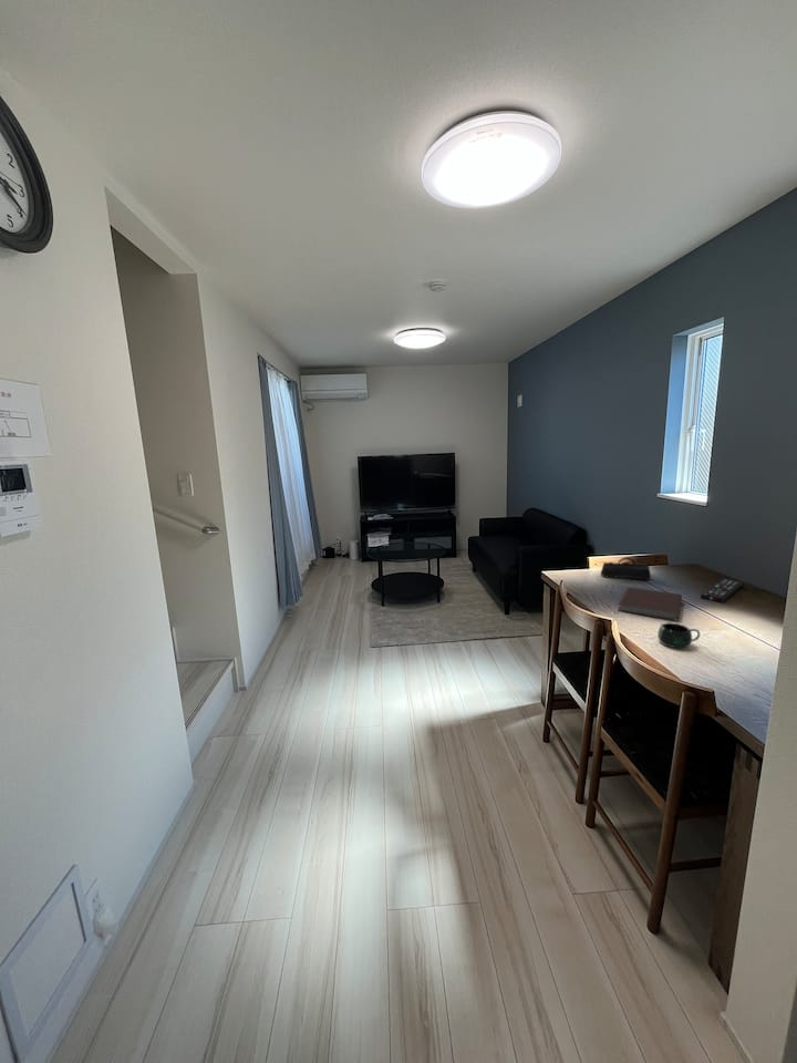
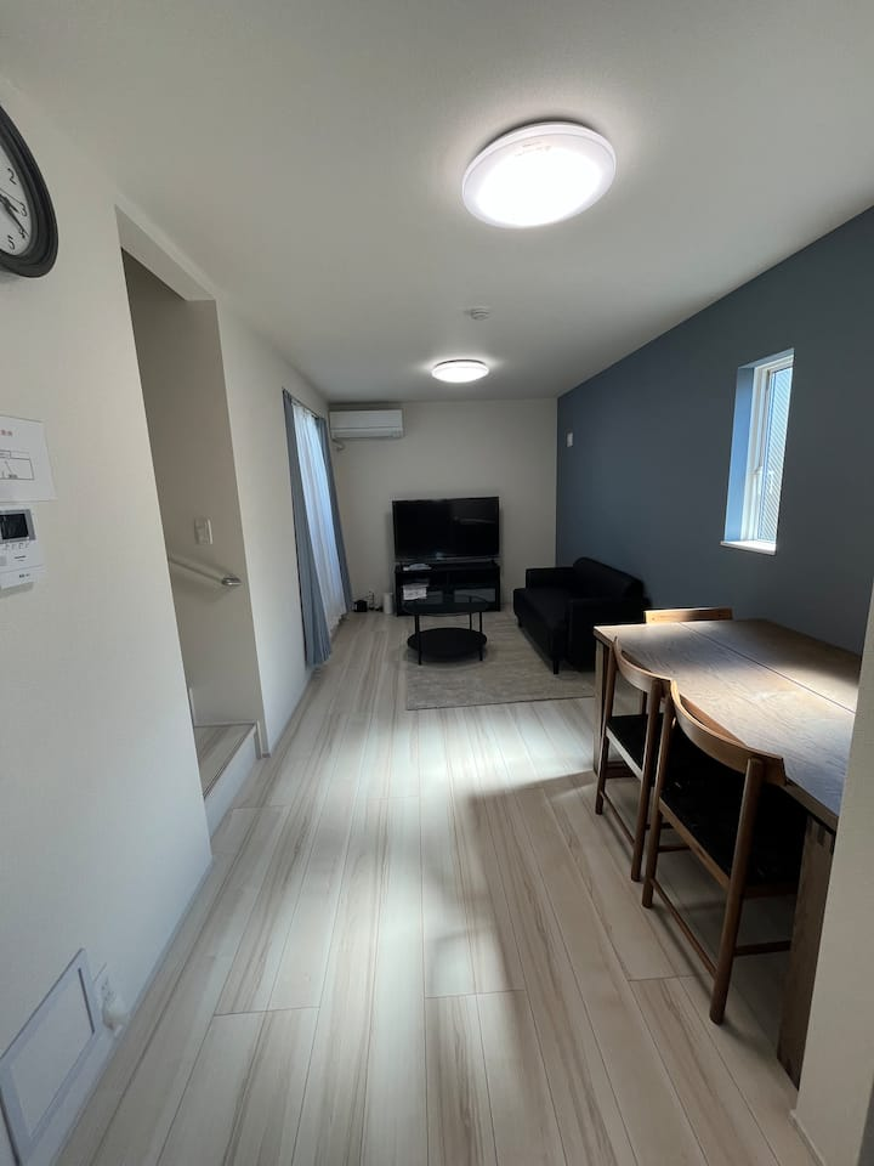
- pencil case [600,556,652,581]
- notebook [617,586,683,621]
- mug [656,621,701,649]
- remote control [700,578,744,603]
